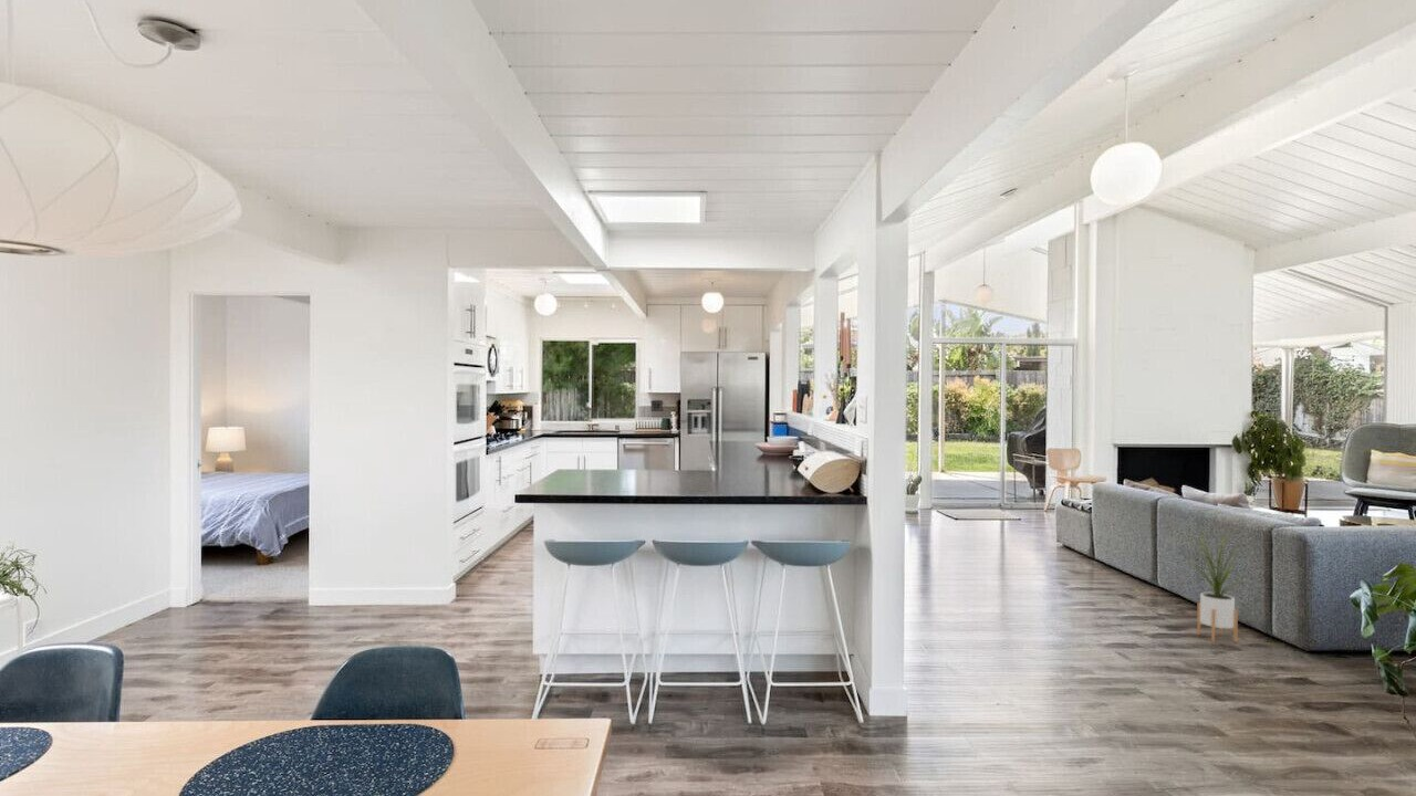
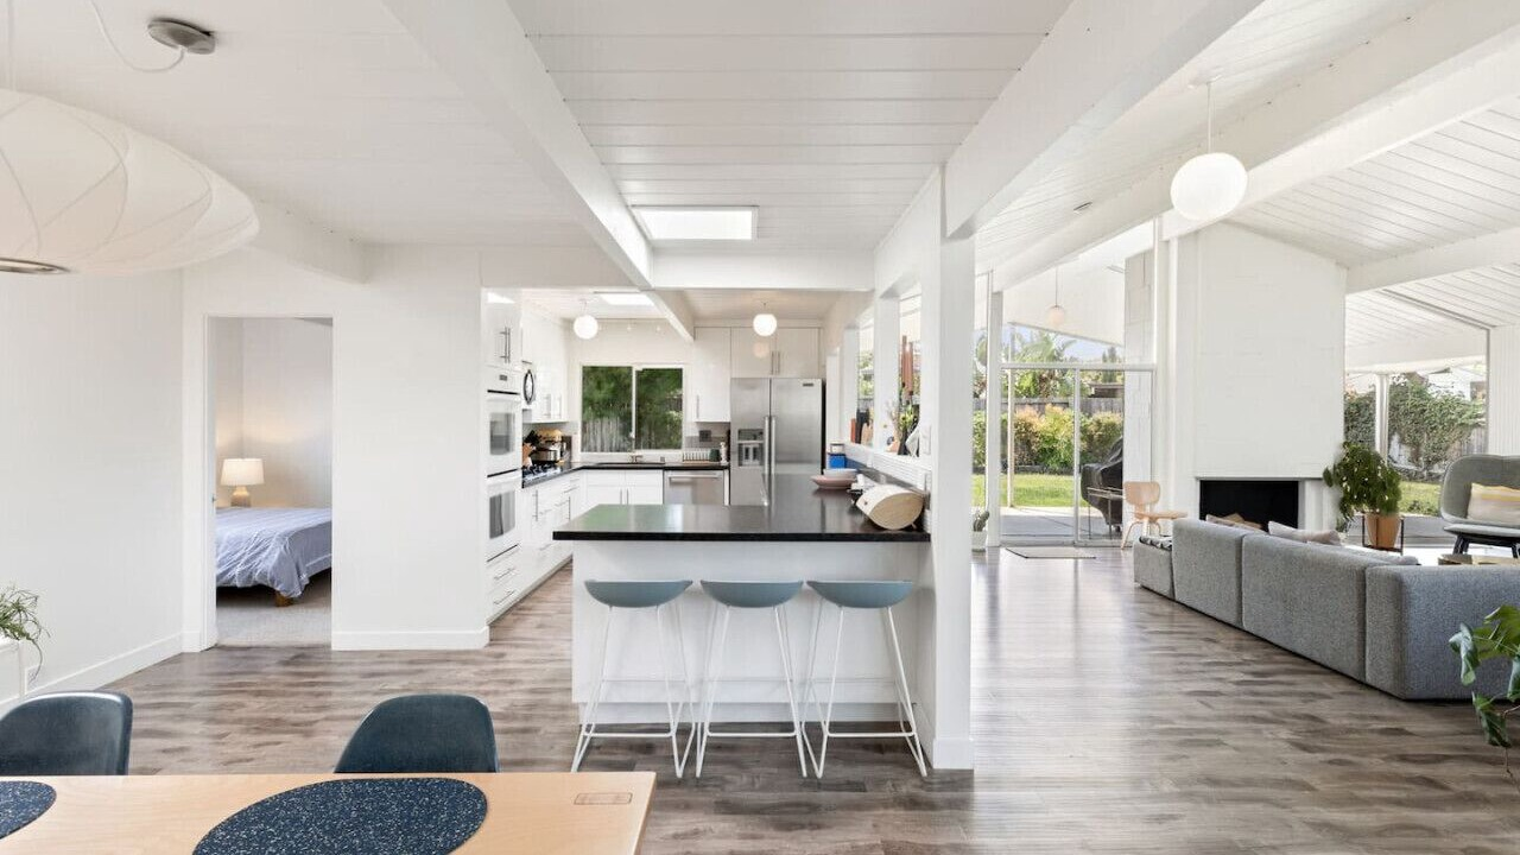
- house plant [1184,527,1256,643]
